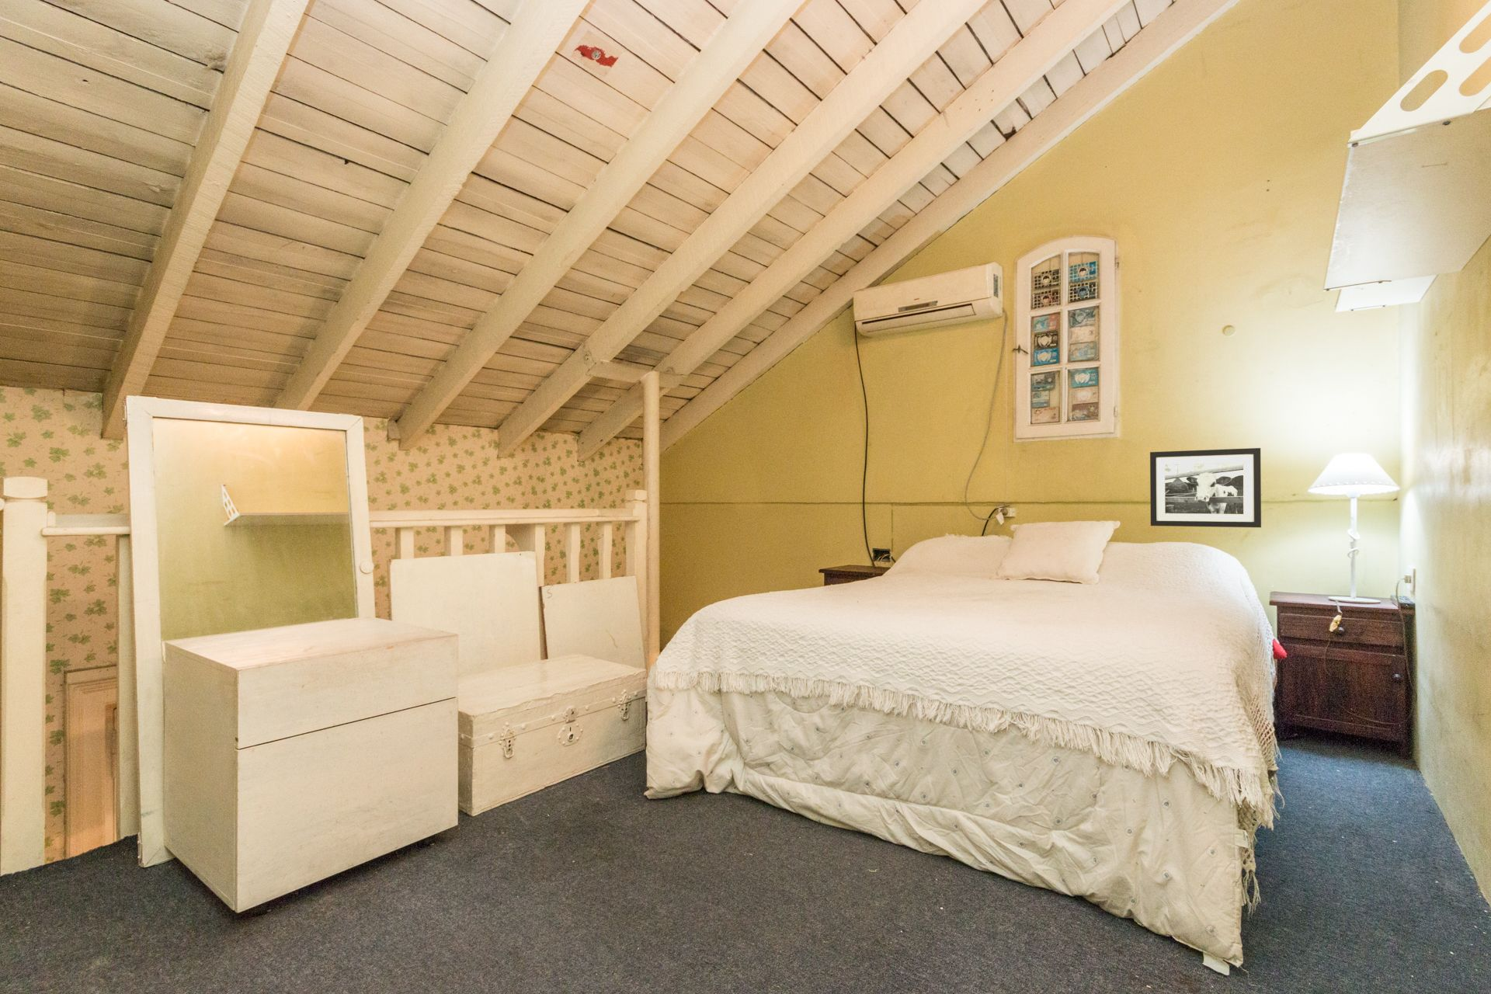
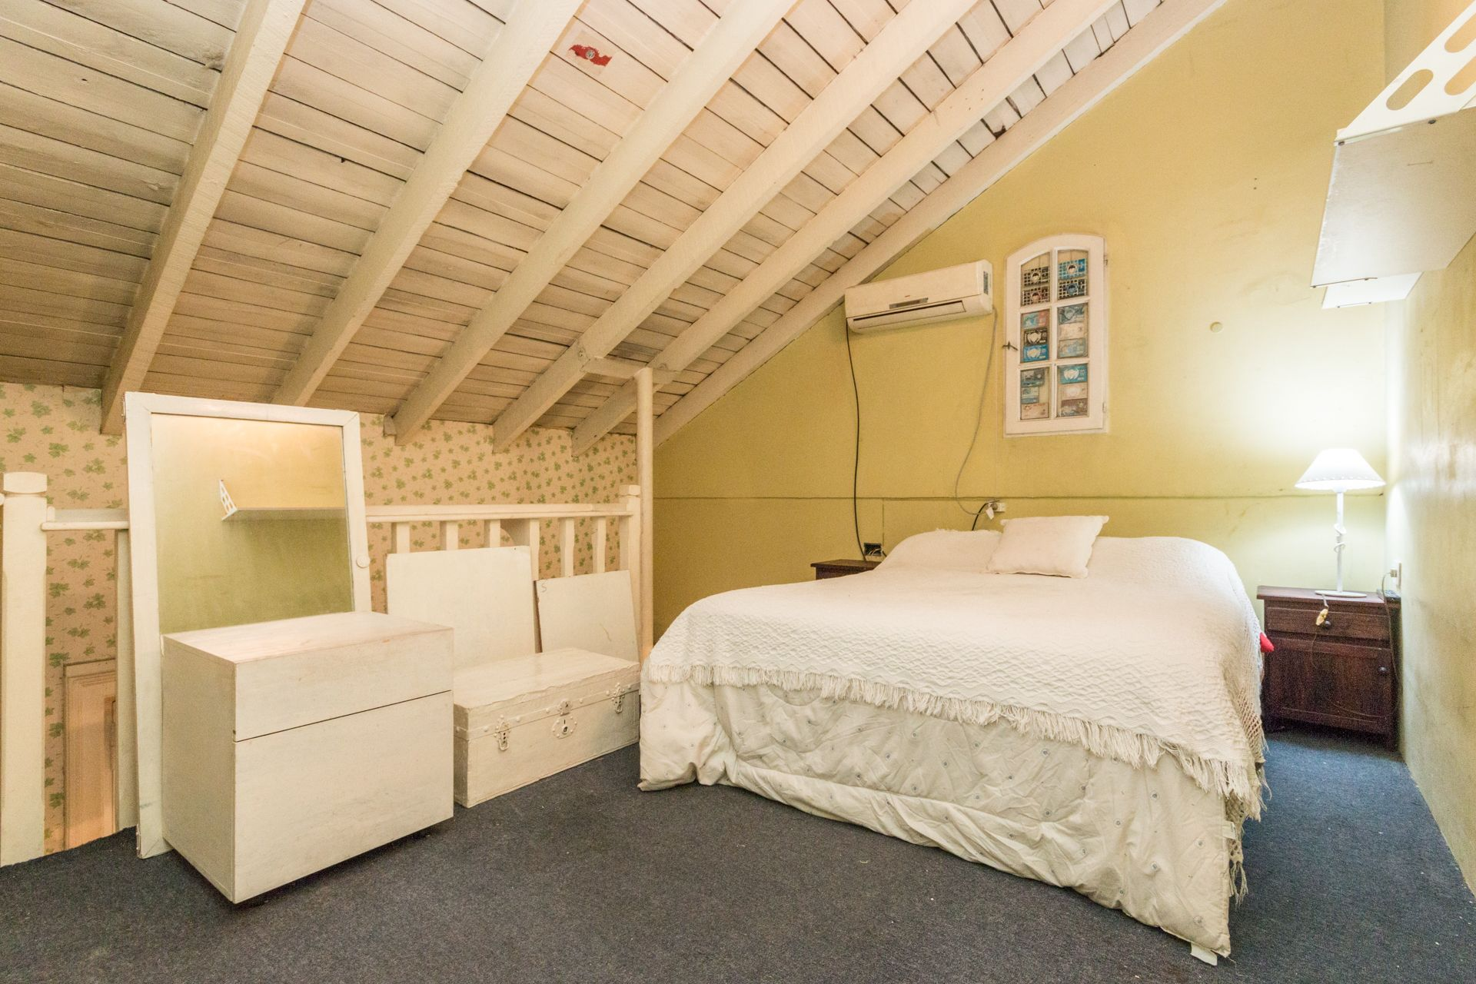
- picture frame [1149,447,1262,528]
